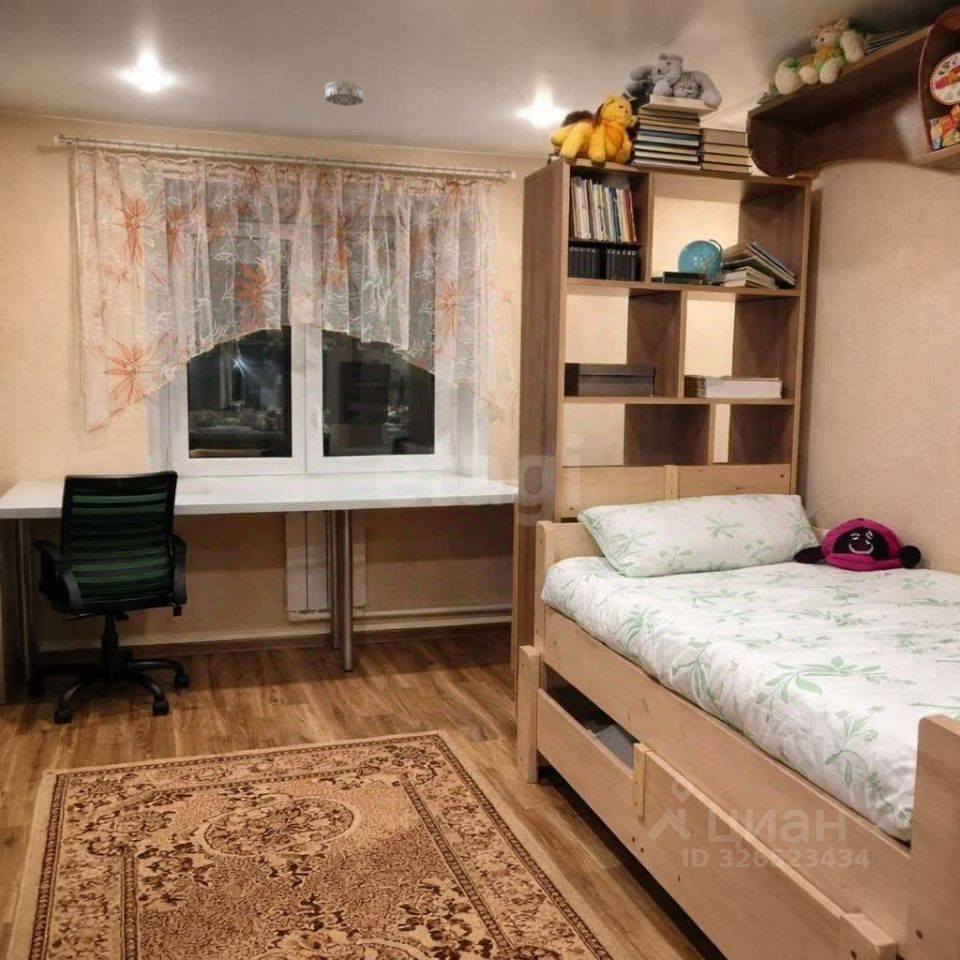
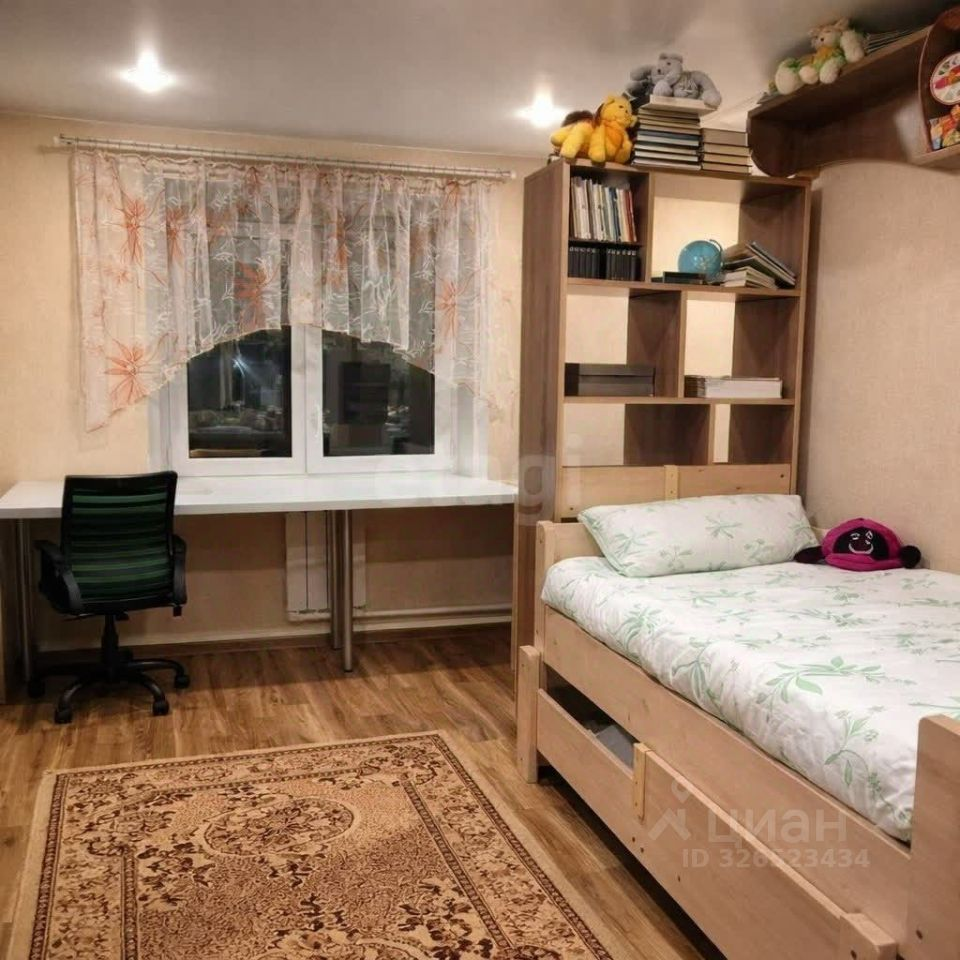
- smoke detector [324,80,364,107]
